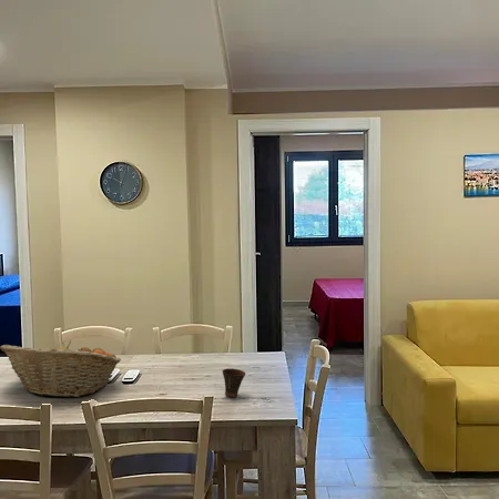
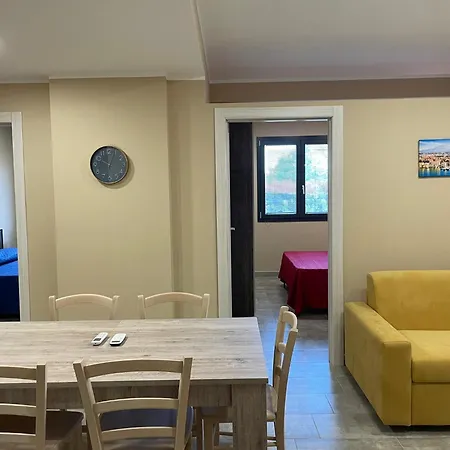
- cup [222,367,246,398]
- fruit basket [0,339,122,398]
